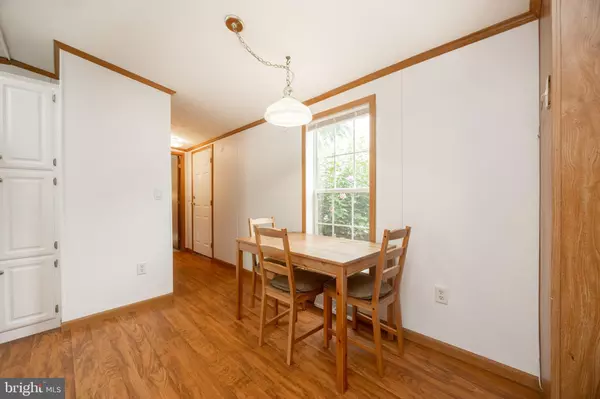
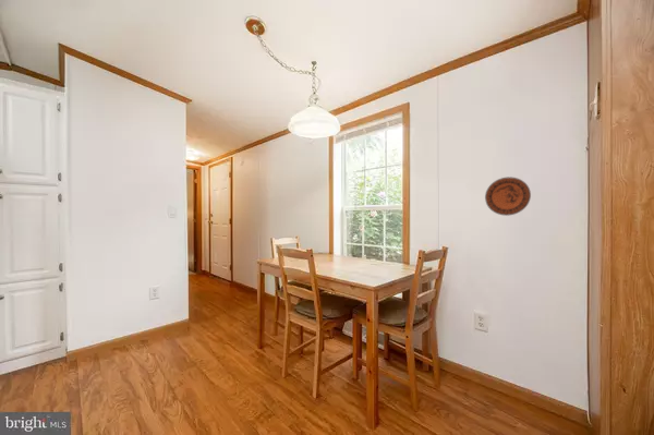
+ decorative plate [484,176,532,217]
